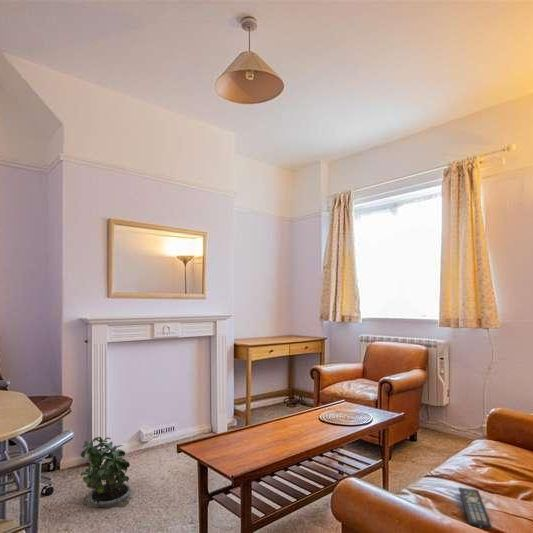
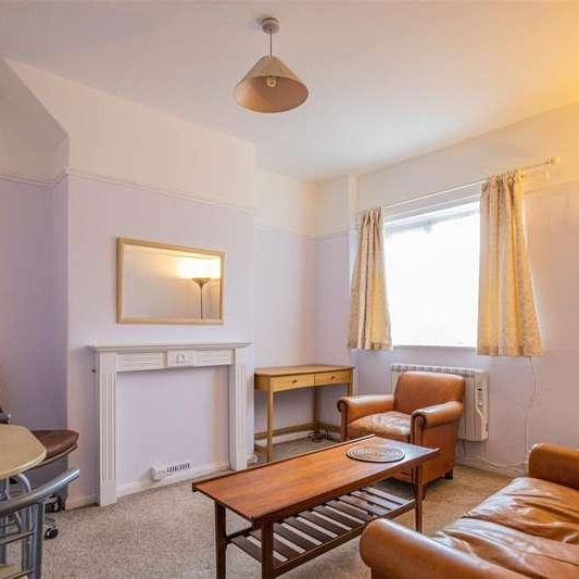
- remote control [457,486,493,530]
- potted plant [80,436,133,509]
